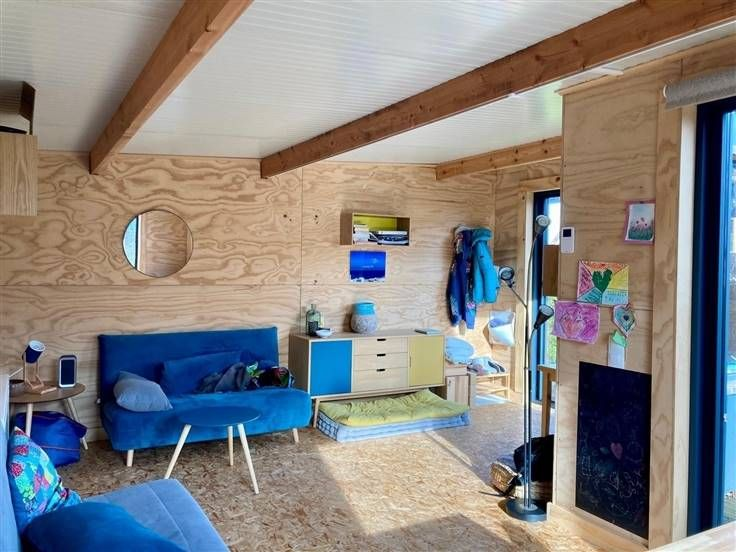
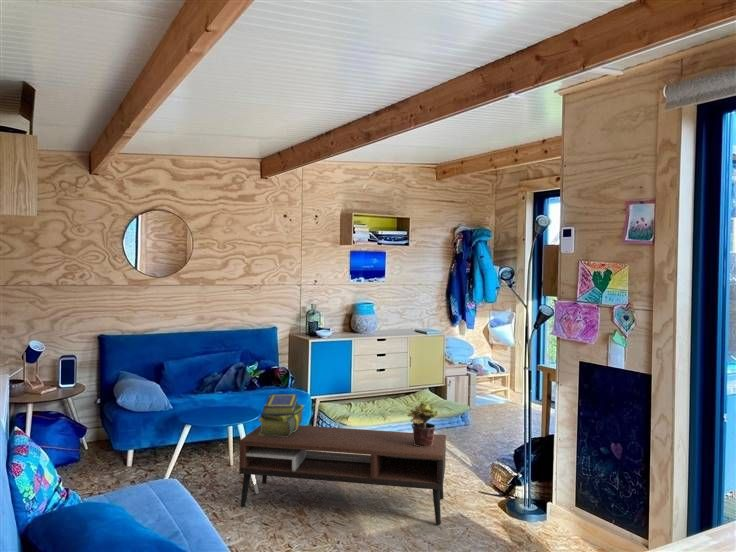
+ coffee table [238,424,447,525]
+ potted plant [406,401,440,447]
+ stack of books [258,393,305,437]
